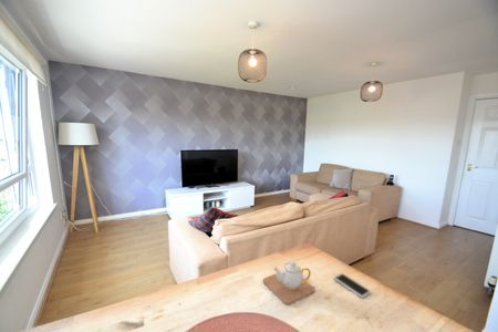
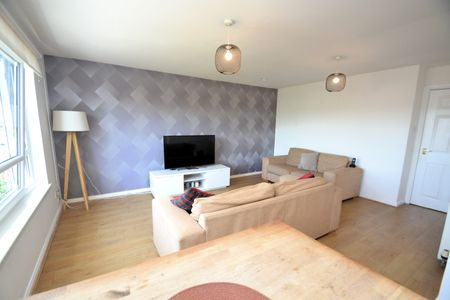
- smartphone [333,272,372,299]
- teapot [262,260,317,305]
